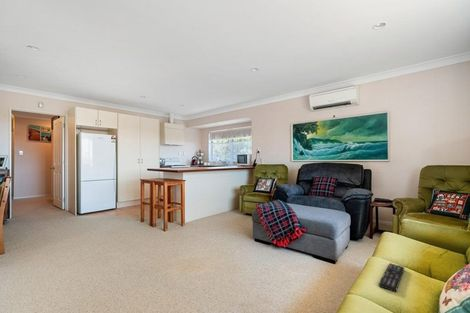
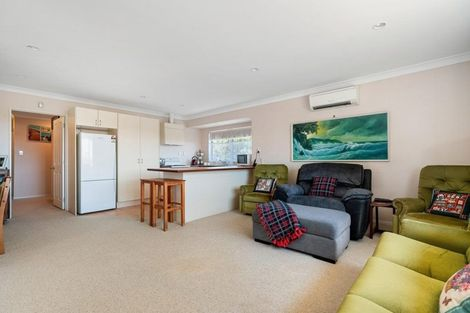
- remote control [378,262,405,293]
